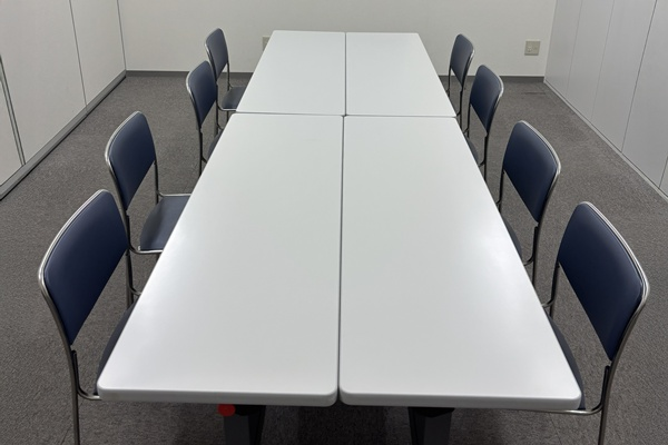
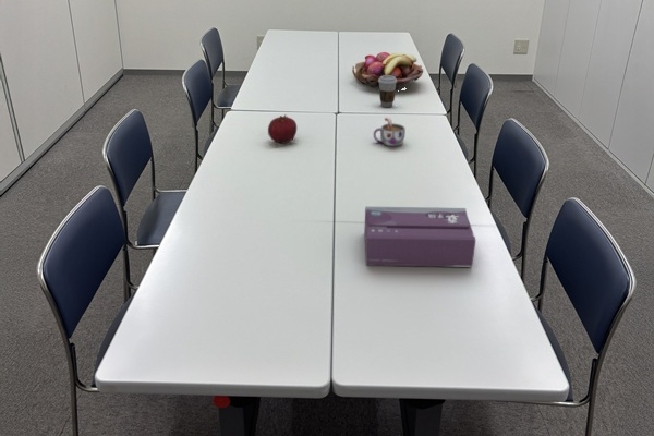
+ fruit basket [351,51,424,89]
+ fruit [267,113,298,144]
+ coffee cup [378,75,397,108]
+ mug [373,117,407,148]
+ tissue box [363,206,476,268]
